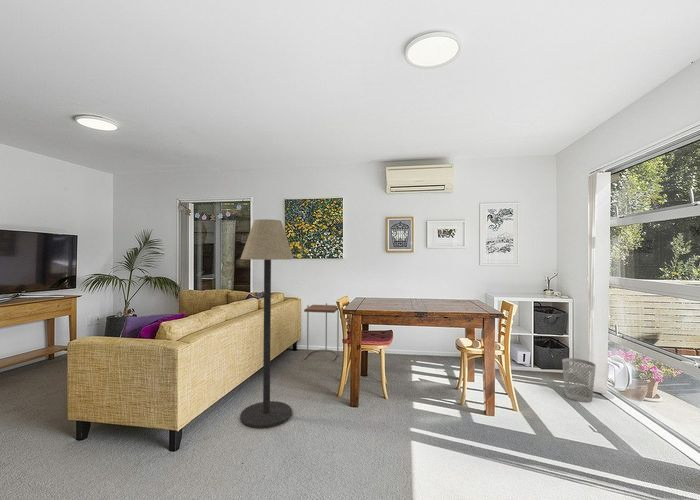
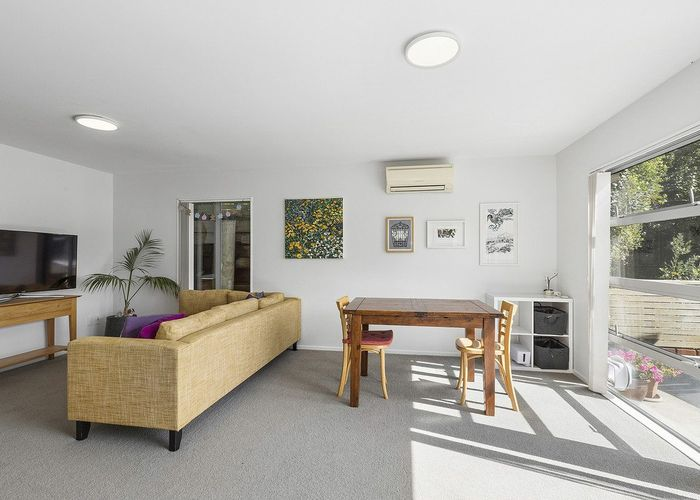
- side table [303,302,340,362]
- wastebasket [561,357,597,403]
- floor lamp [239,218,295,429]
